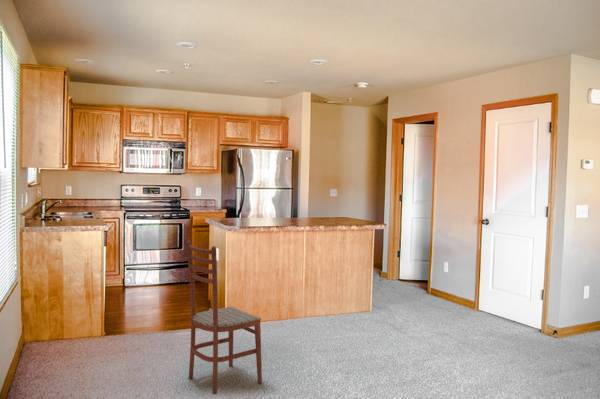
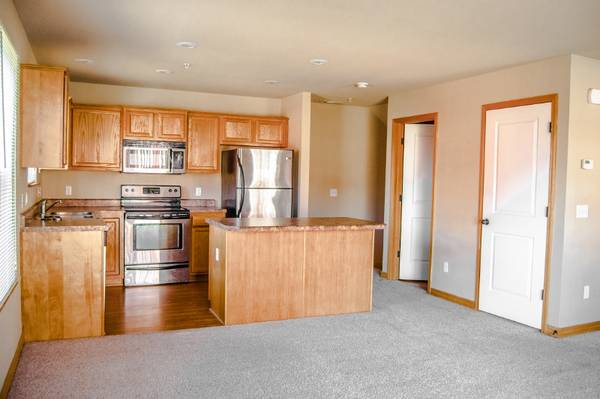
- dining chair [186,240,263,395]
